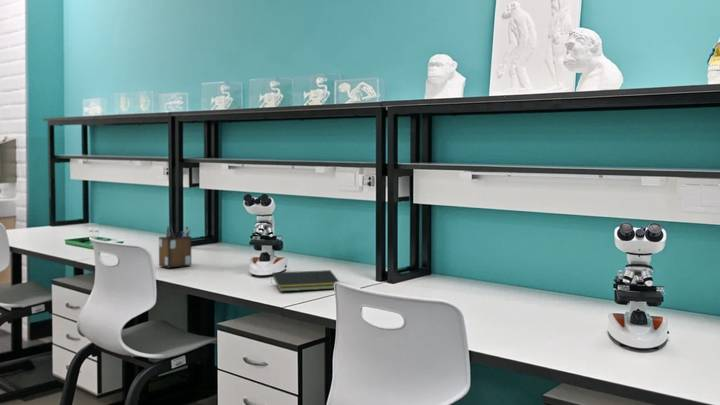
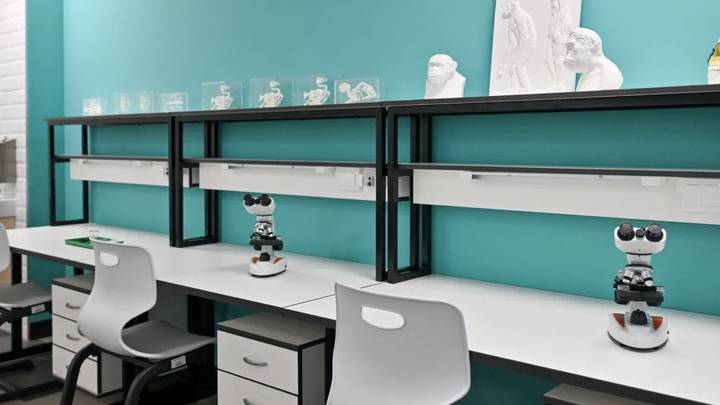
- notepad [270,269,341,293]
- desk organizer [158,225,192,269]
